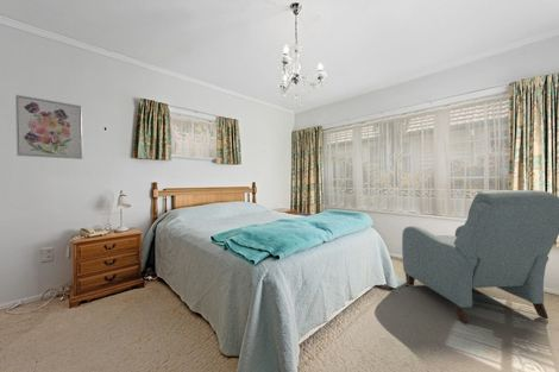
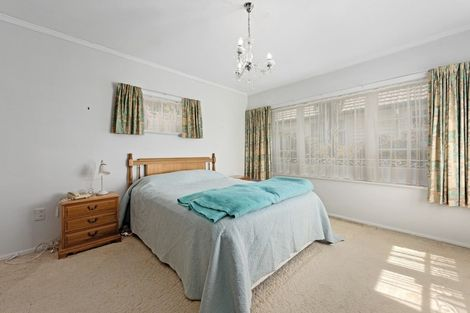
- wall art [14,94,83,160]
- chair [401,189,559,324]
